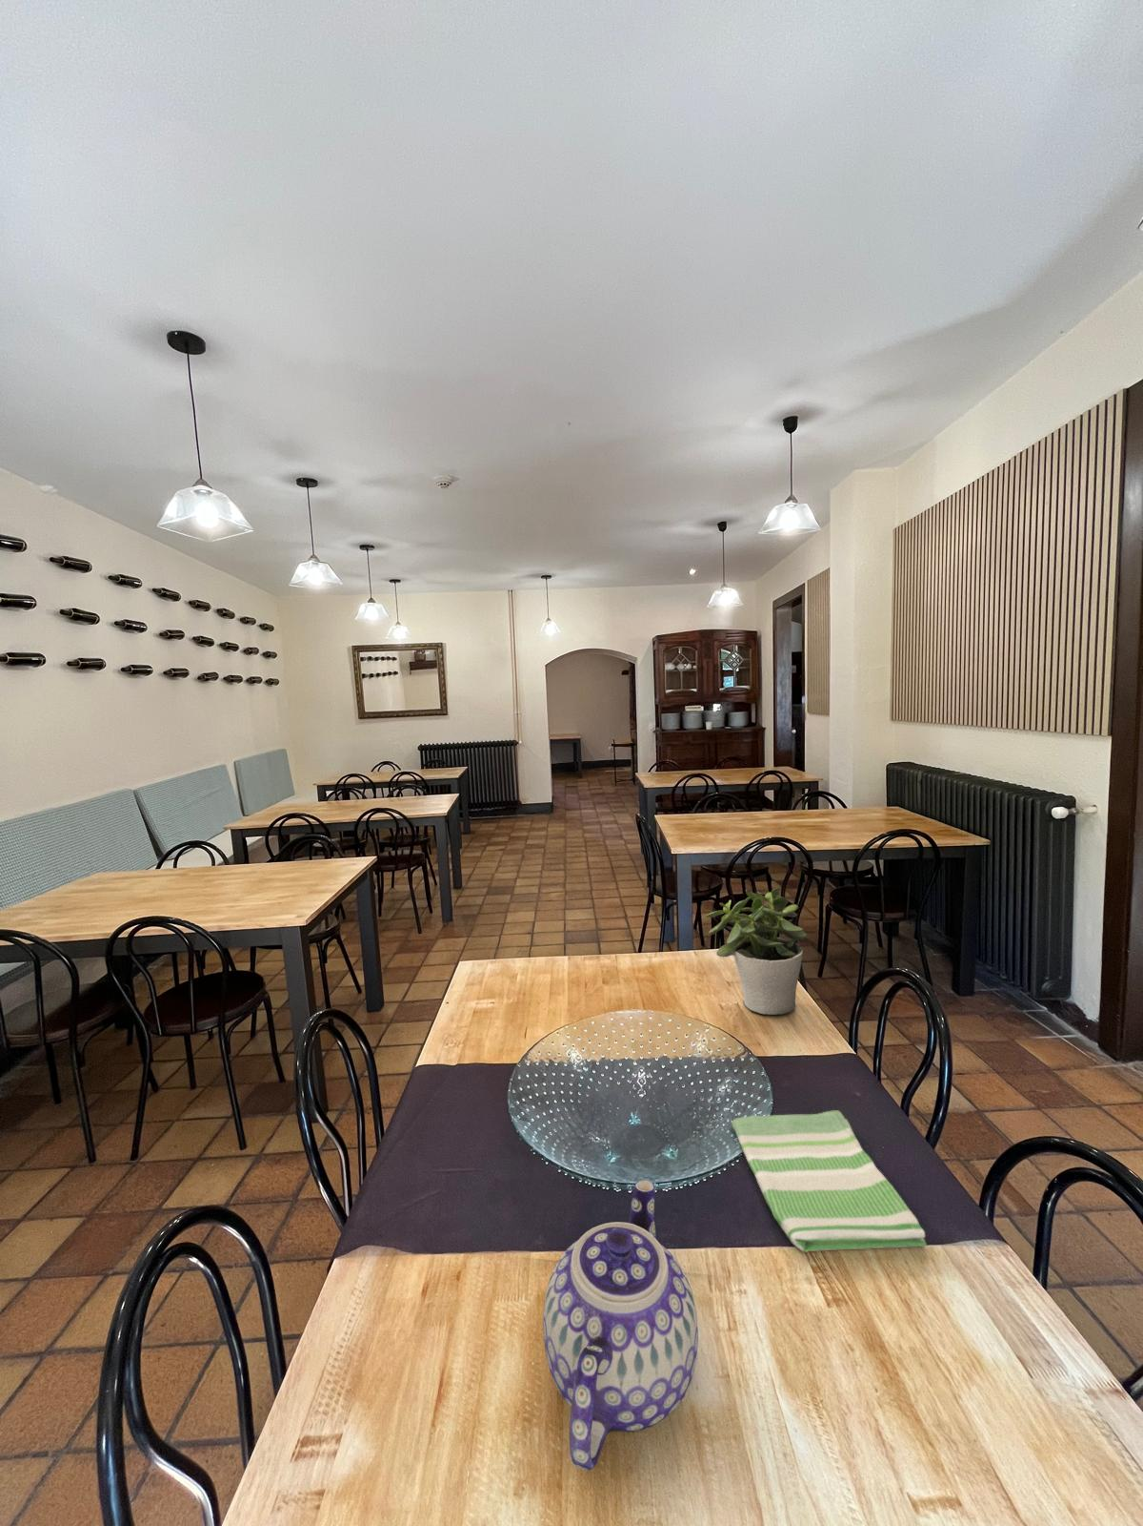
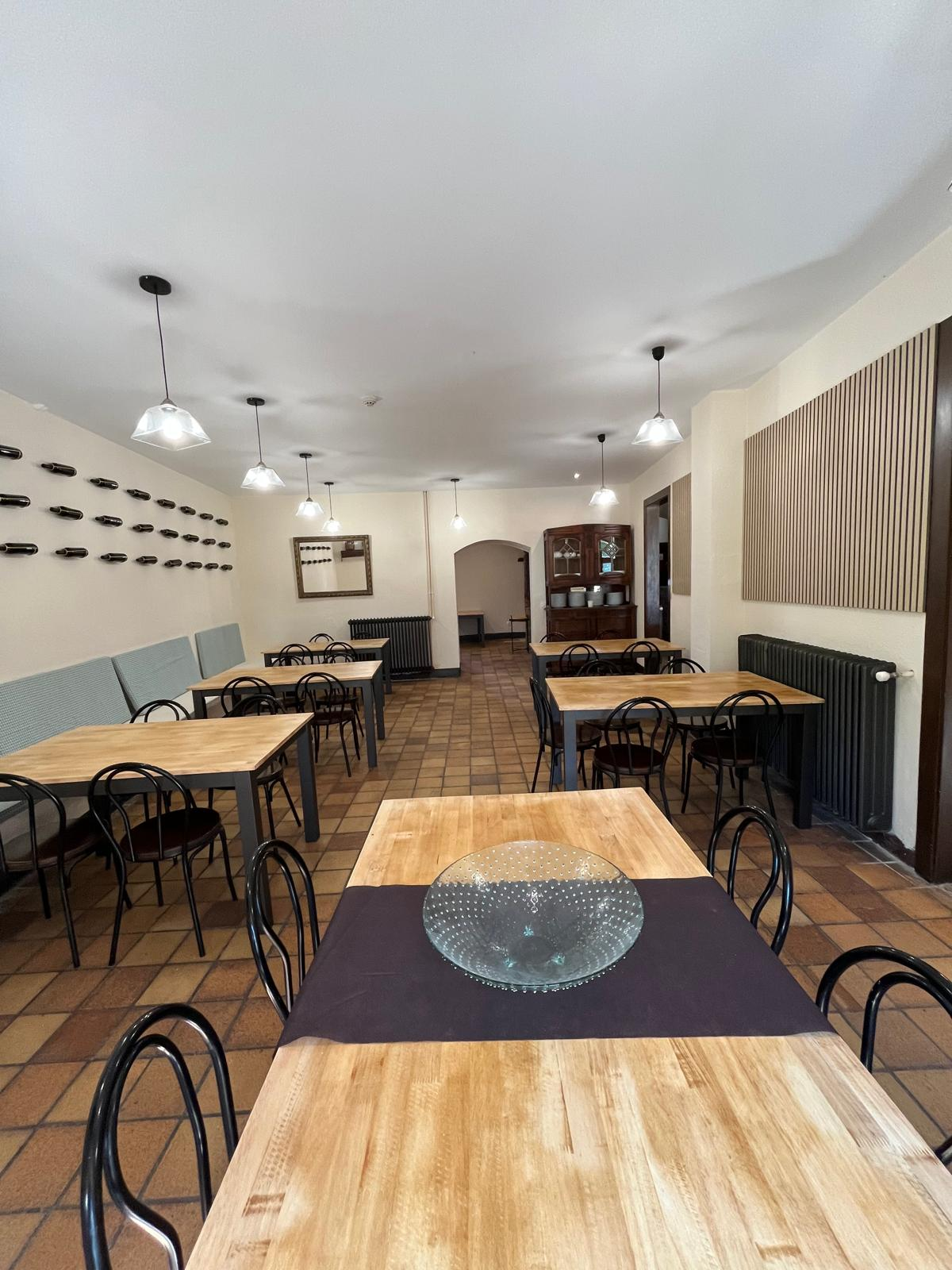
- potted plant [704,887,808,1015]
- dish towel [730,1109,928,1253]
- teapot [541,1179,699,1472]
